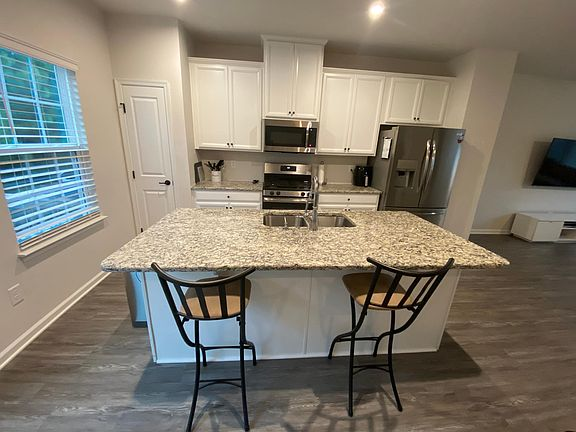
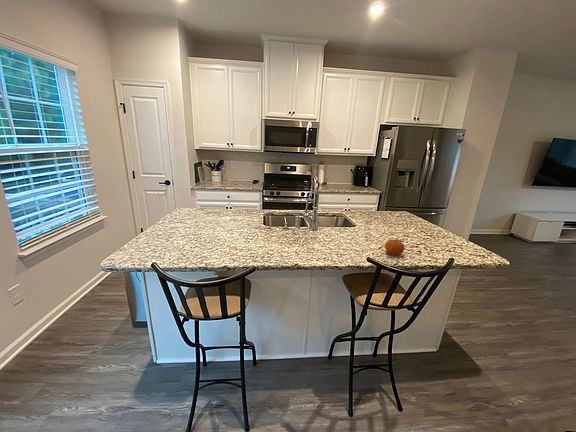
+ fruit [384,238,405,256]
